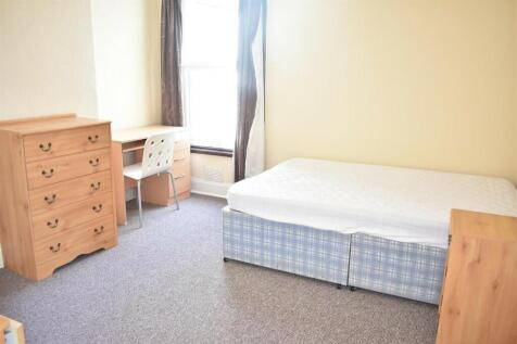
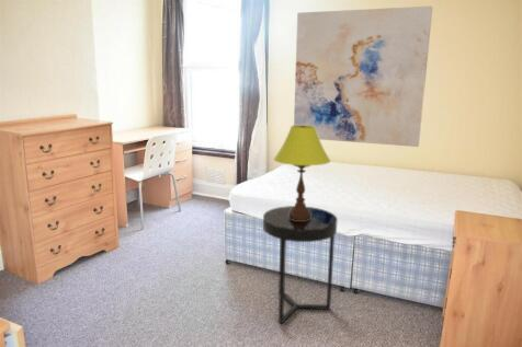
+ table lamp [273,125,331,220]
+ wall art [293,5,433,148]
+ side table [262,205,339,325]
